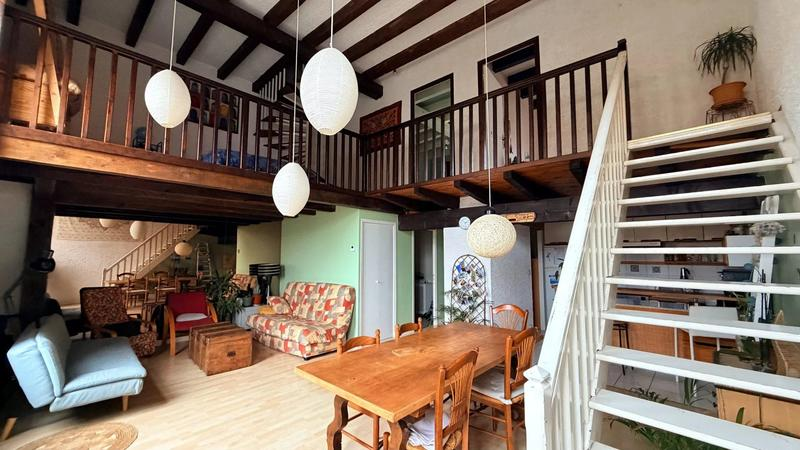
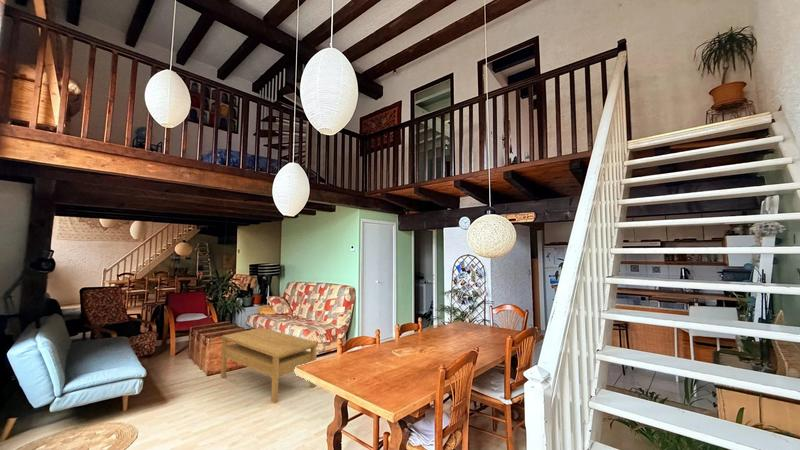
+ coffee table [220,326,318,404]
